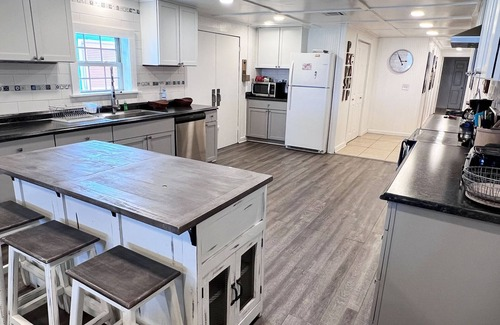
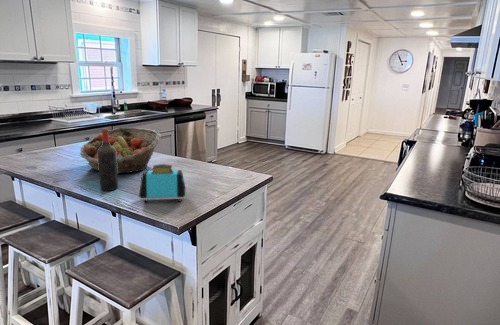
+ toaster [138,163,187,204]
+ wine bottle [98,128,119,192]
+ fruit basket [79,127,162,175]
